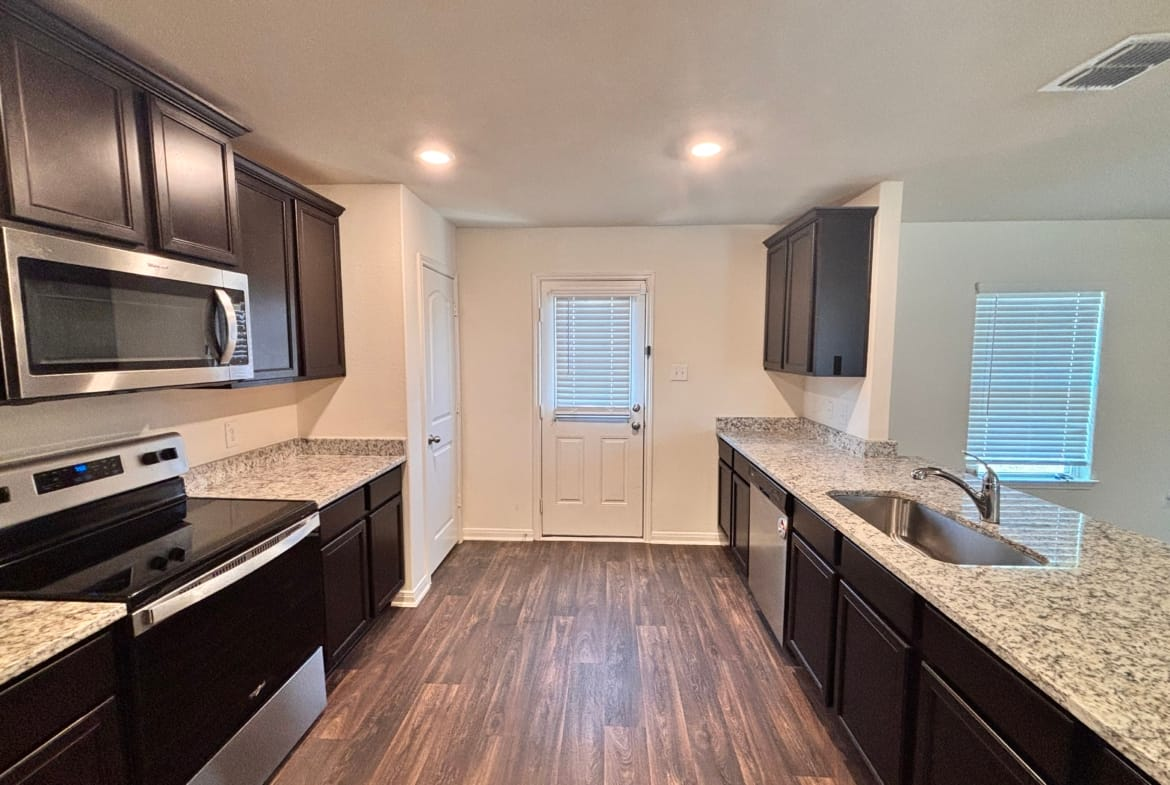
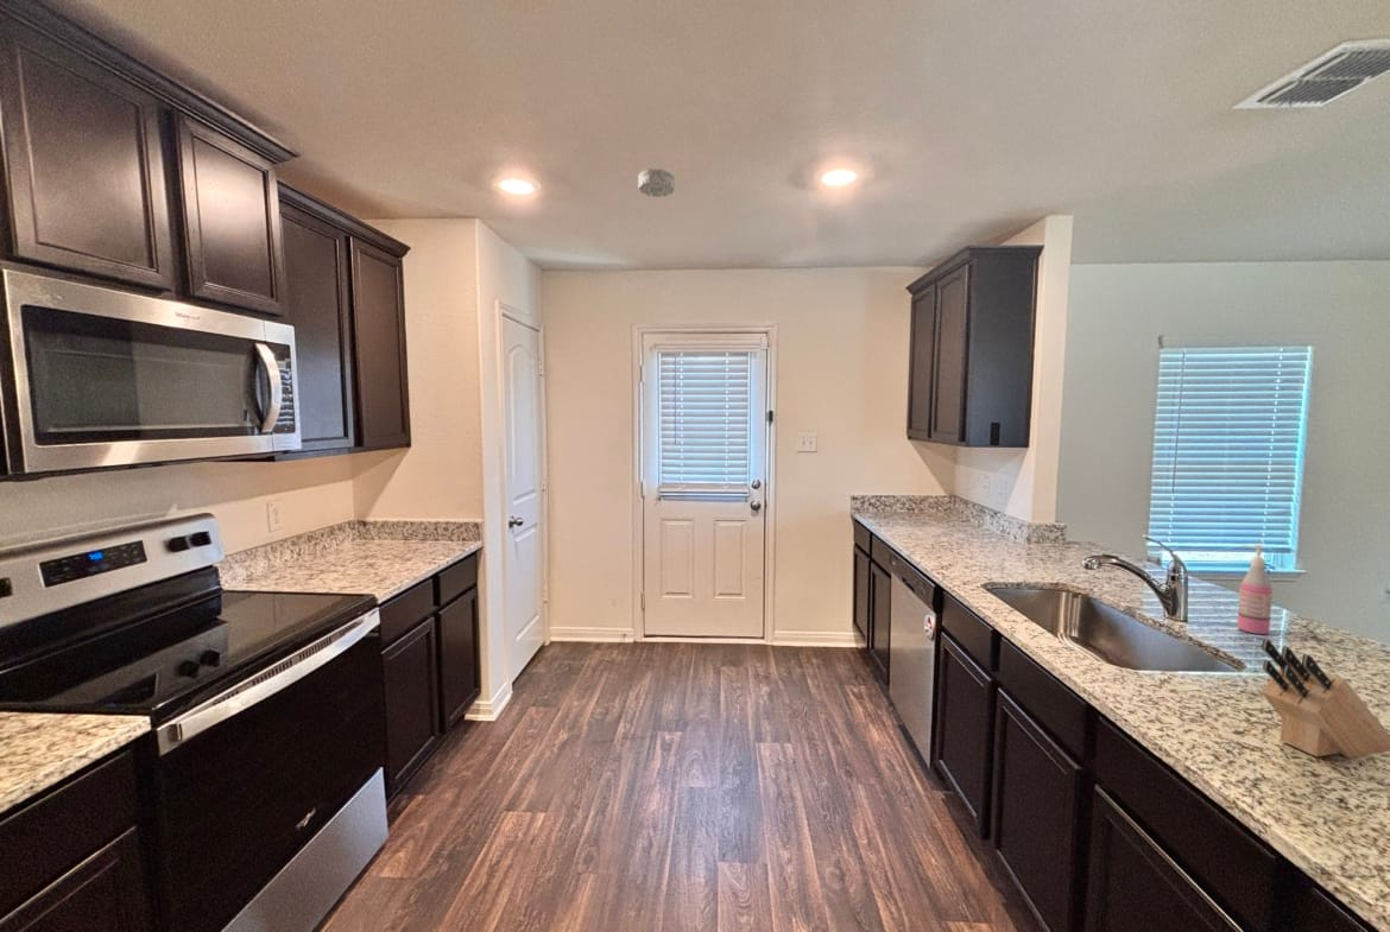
+ soap dispenser [1237,544,1274,635]
+ smoke detector [637,167,676,198]
+ knife block [1261,638,1390,759]
